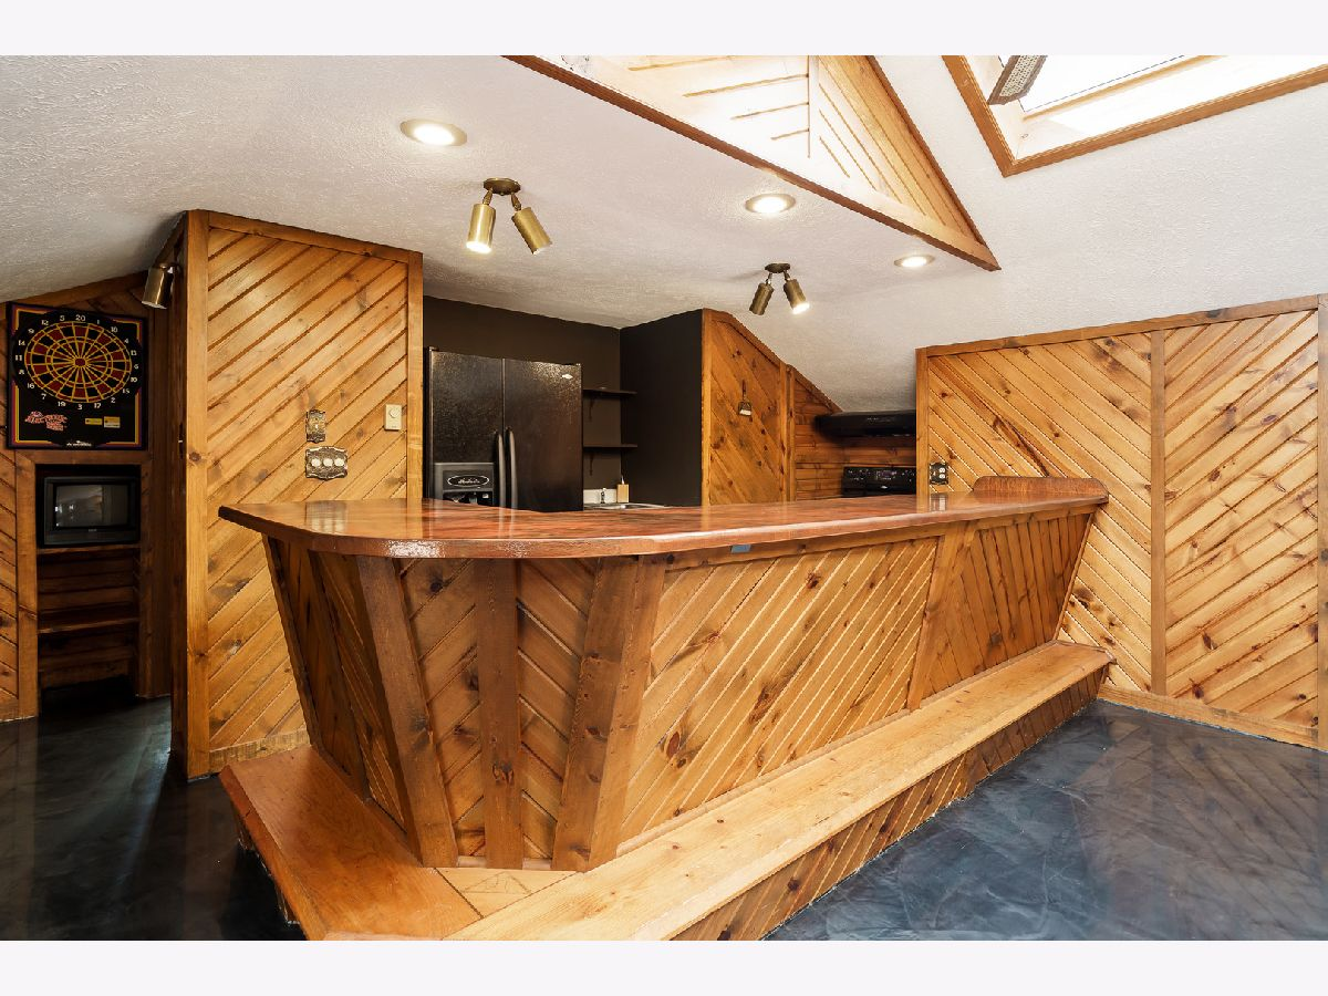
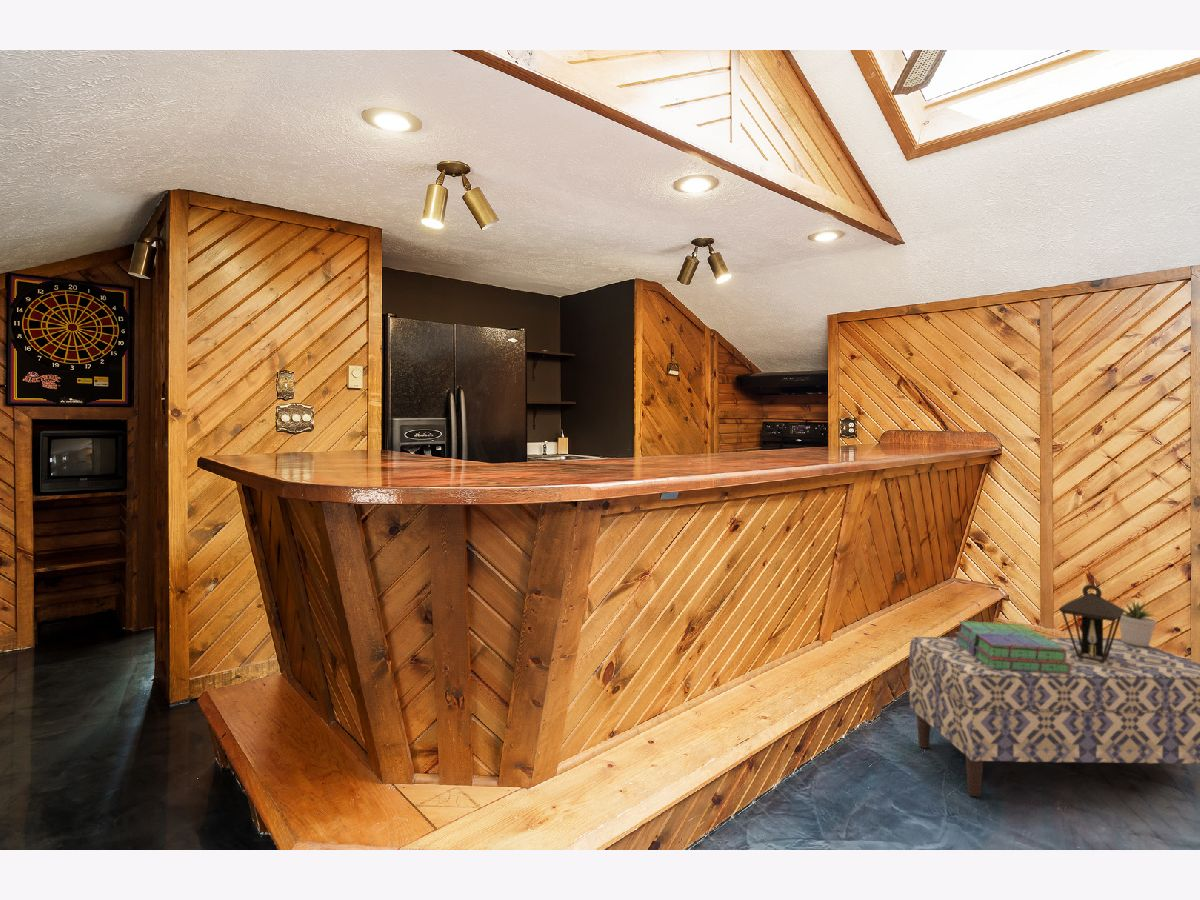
+ stack of books [953,620,1071,673]
+ bench [908,636,1200,798]
+ potted plant [1119,598,1158,647]
+ lantern [1058,583,1127,662]
